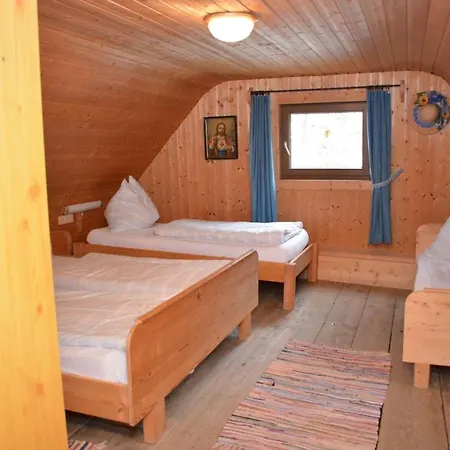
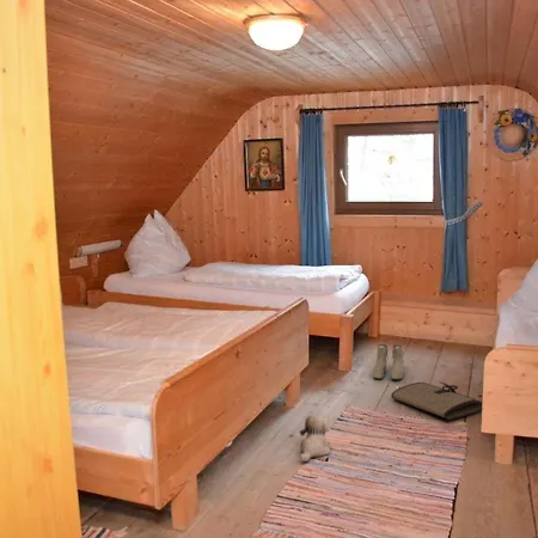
+ boots [373,343,405,380]
+ plush toy [299,414,331,463]
+ tool roll [390,380,483,421]
